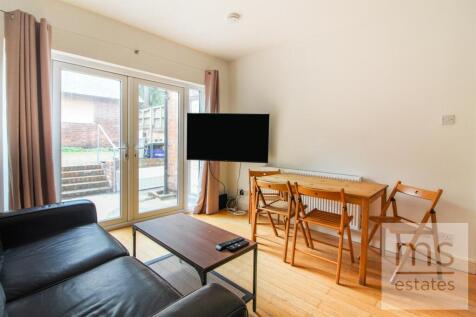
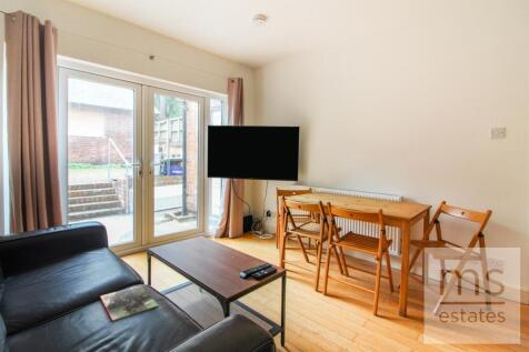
+ magazine [99,284,159,322]
